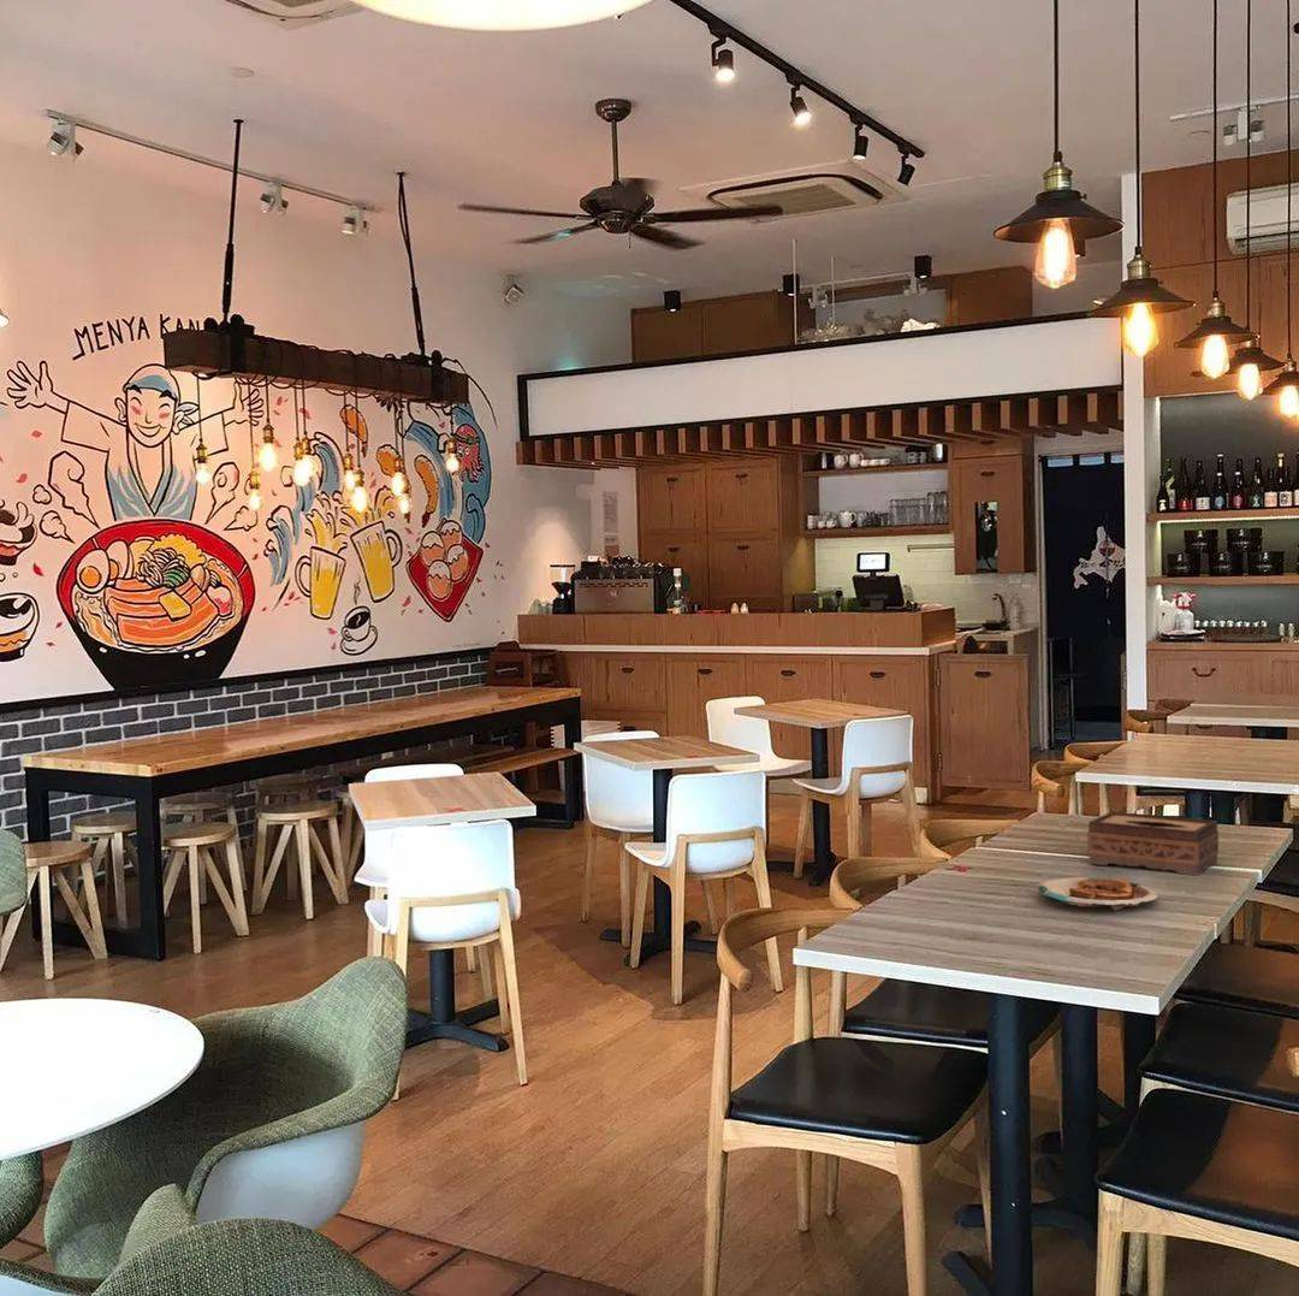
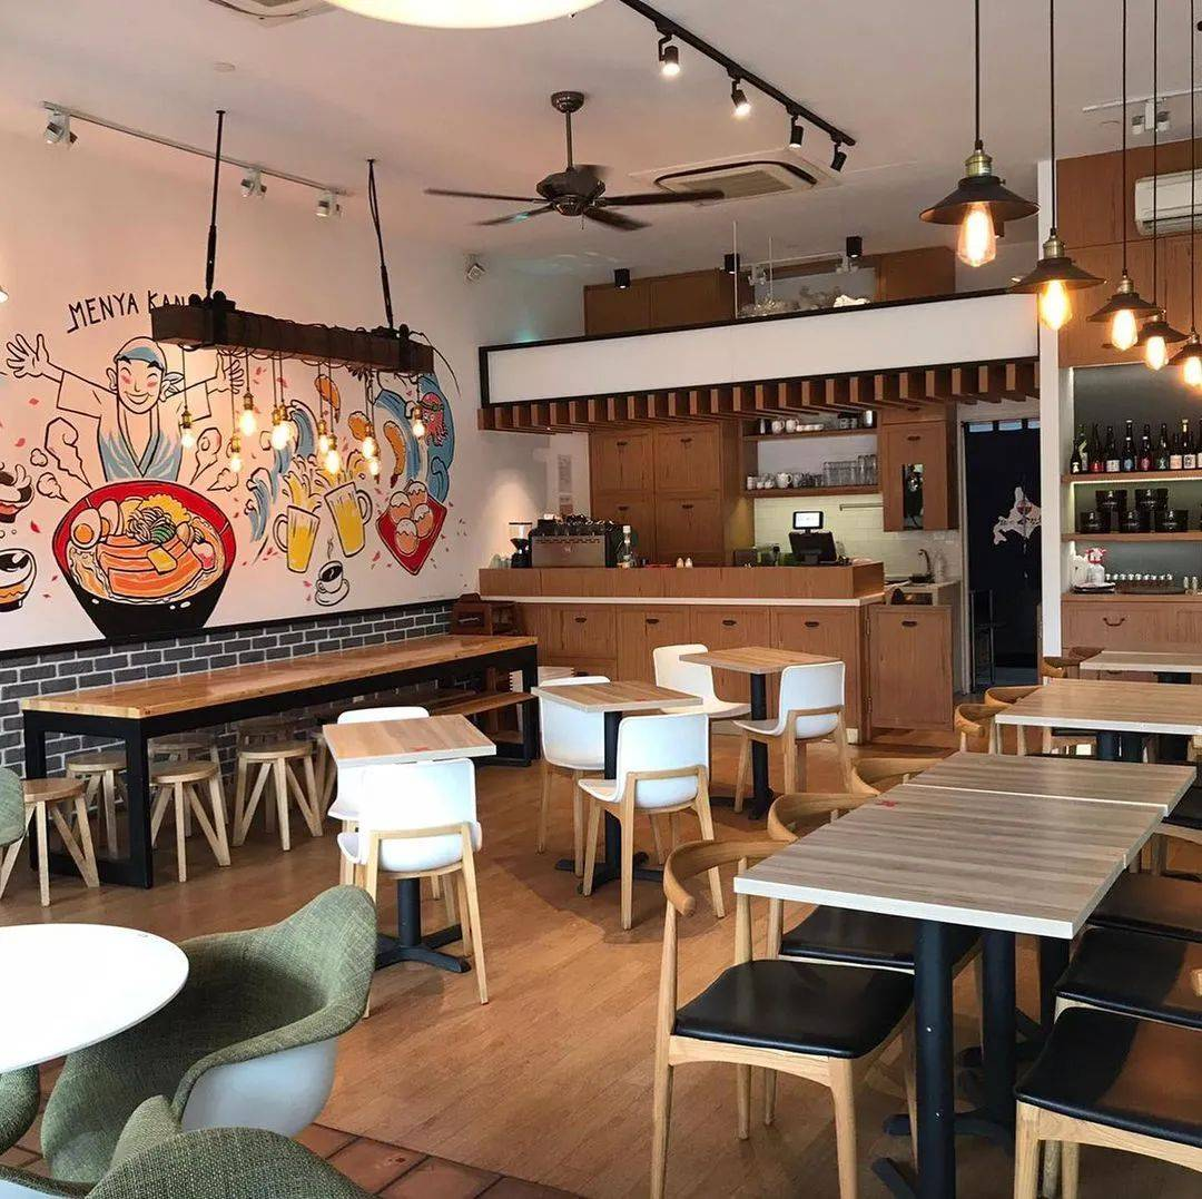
- plate [1036,876,1159,912]
- tissue box [1086,810,1220,877]
